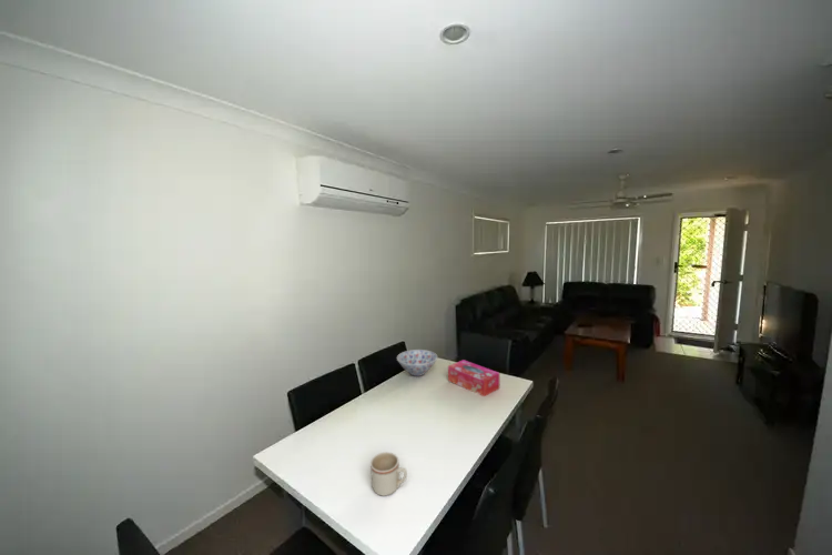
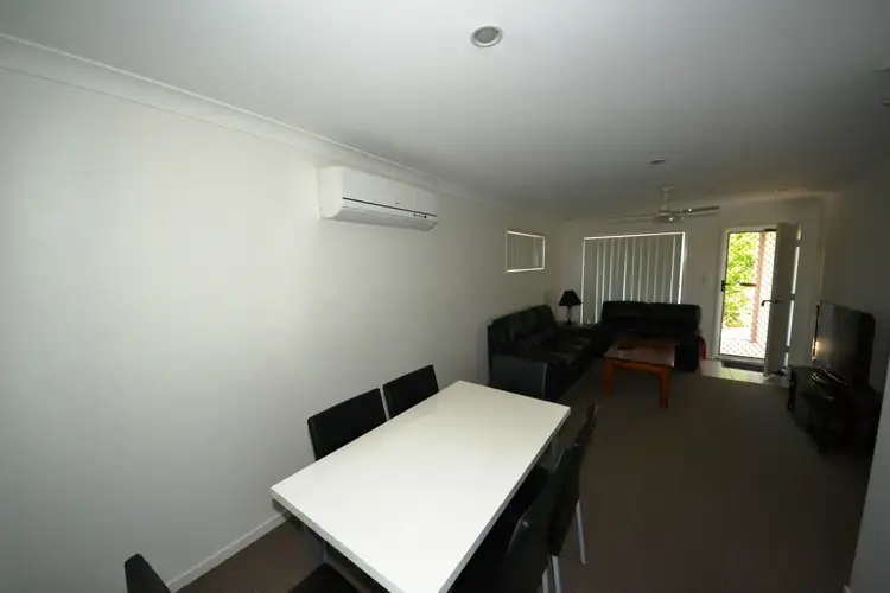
- bowl [396,349,438,377]
- tissue box [447,359,500,397]
- mug [369,451,408,497]
